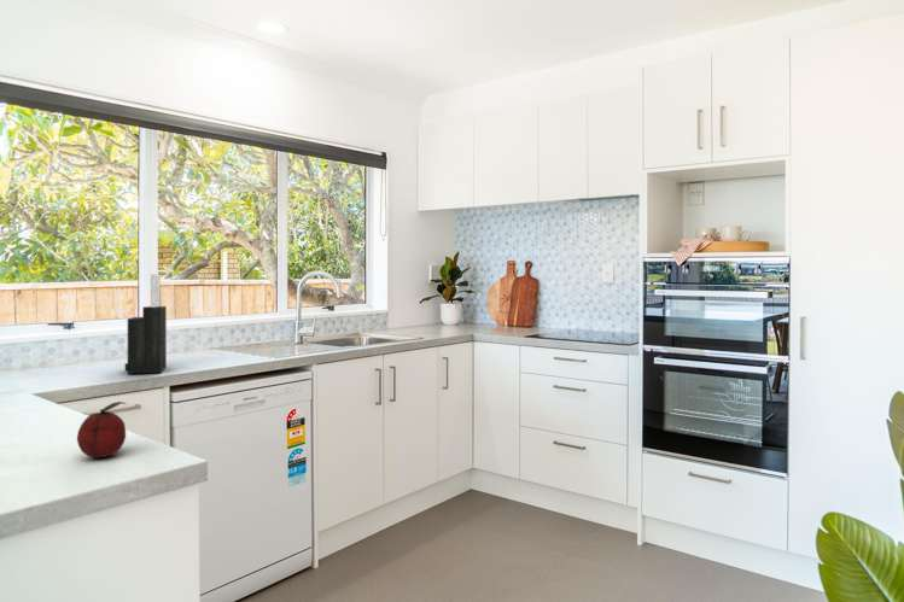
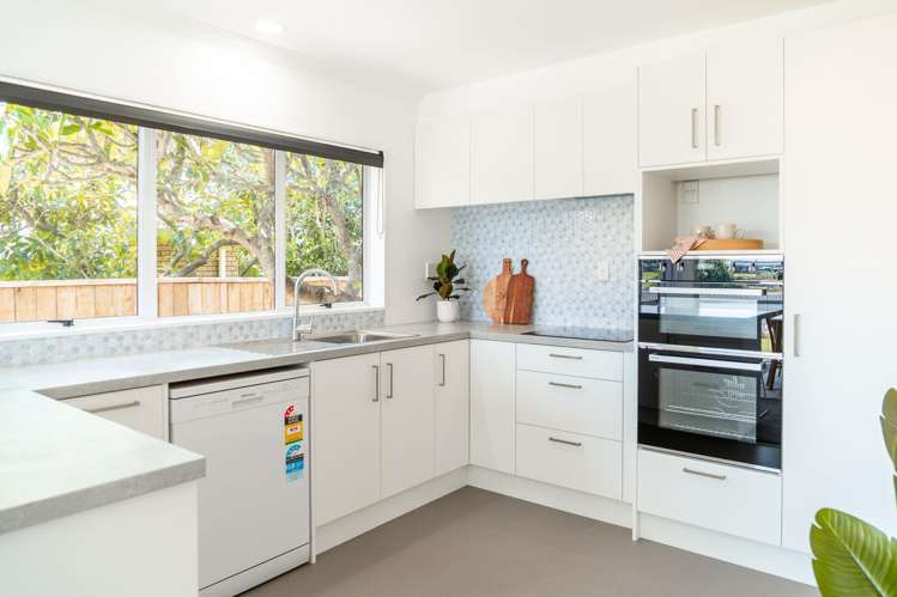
- fruit [76,401,128,458]
- knife block [124,273,168,375]
